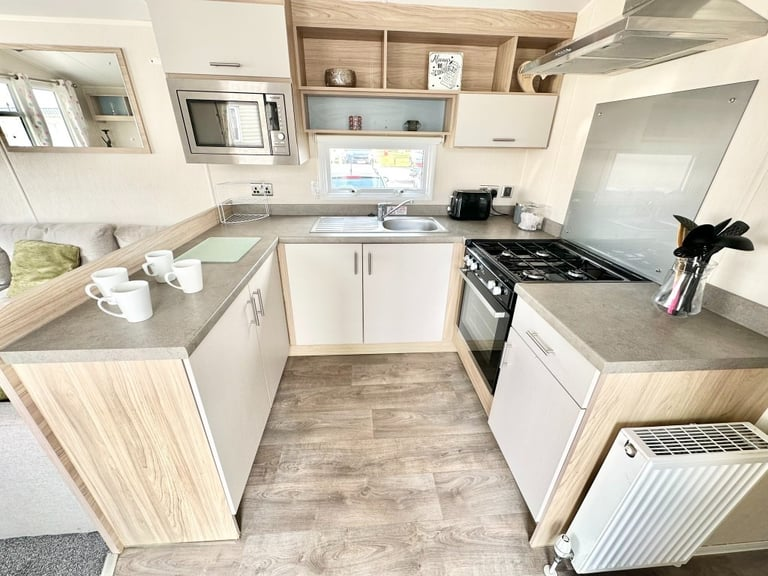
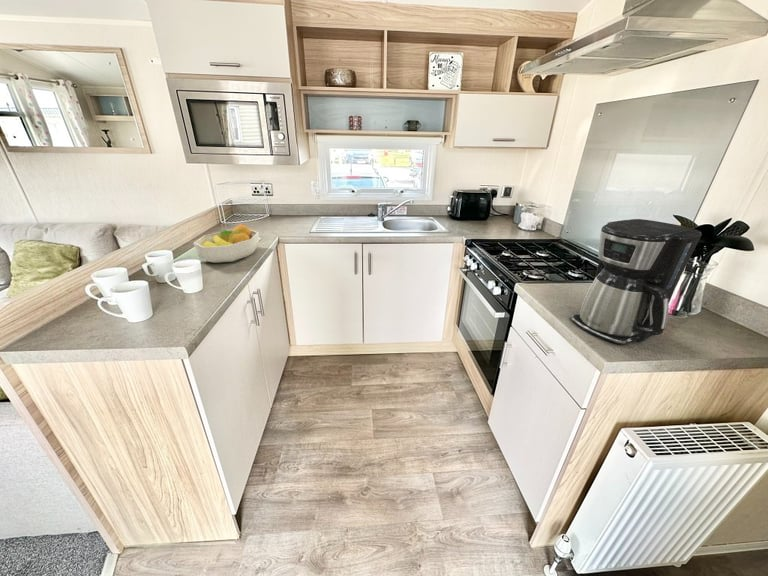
+ coffee maker [569,218,703,345]
+ fruit bowl [192,223,260,264]
